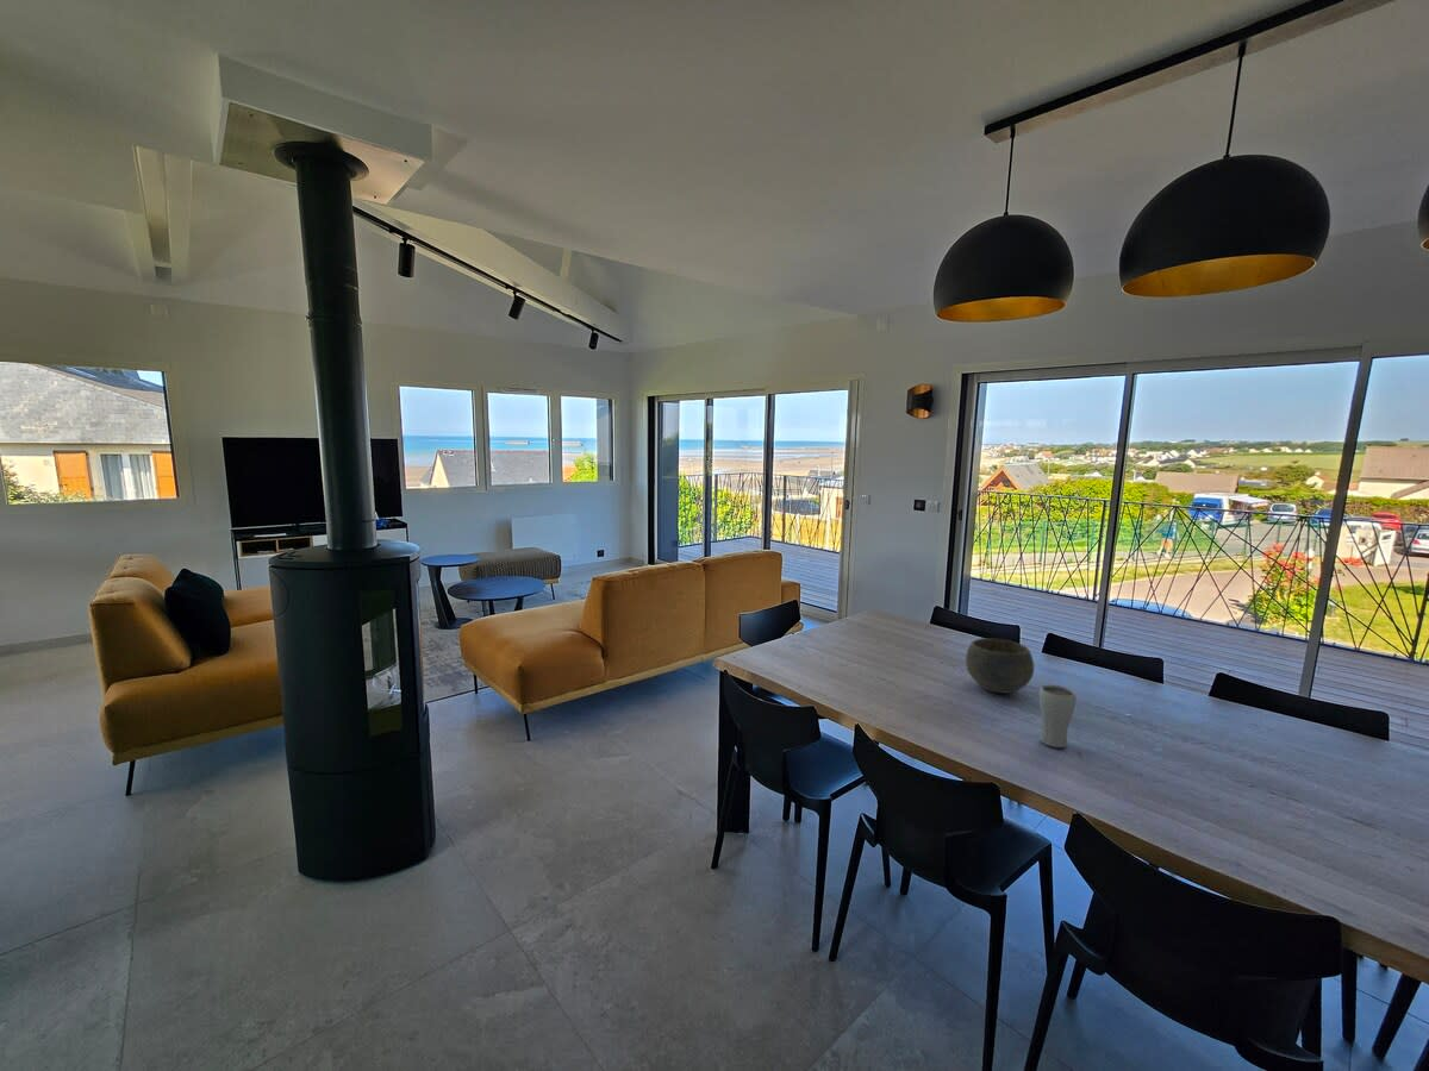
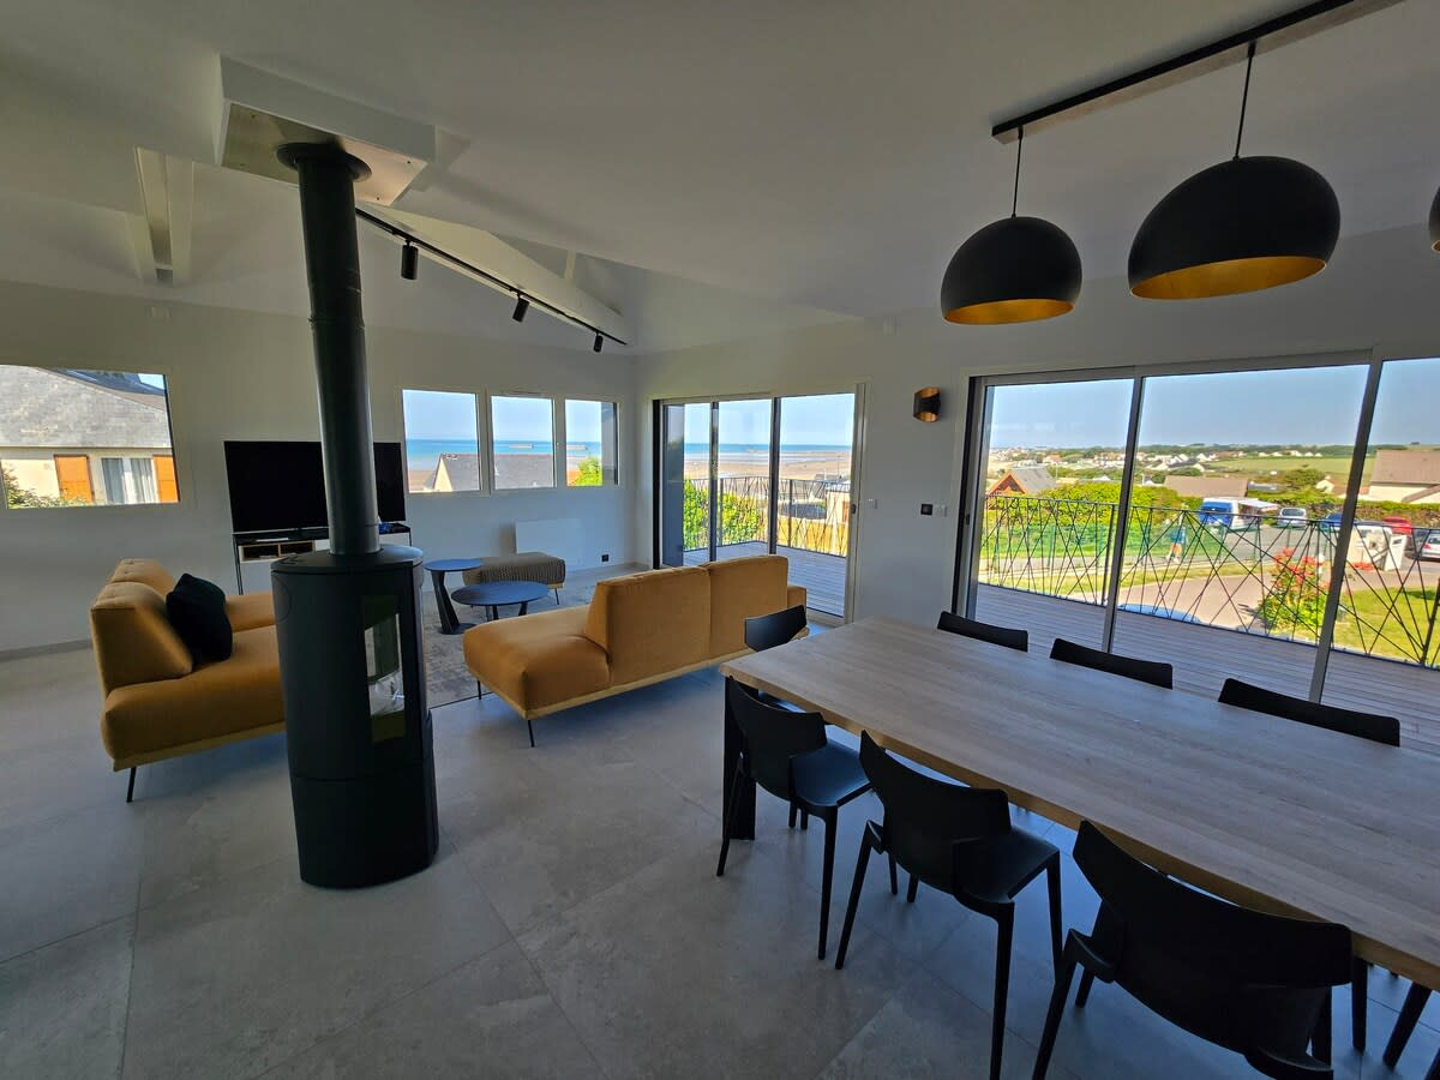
- bowl [965,637,1035,695]
- drinking glass [1038,684,1078,749]
